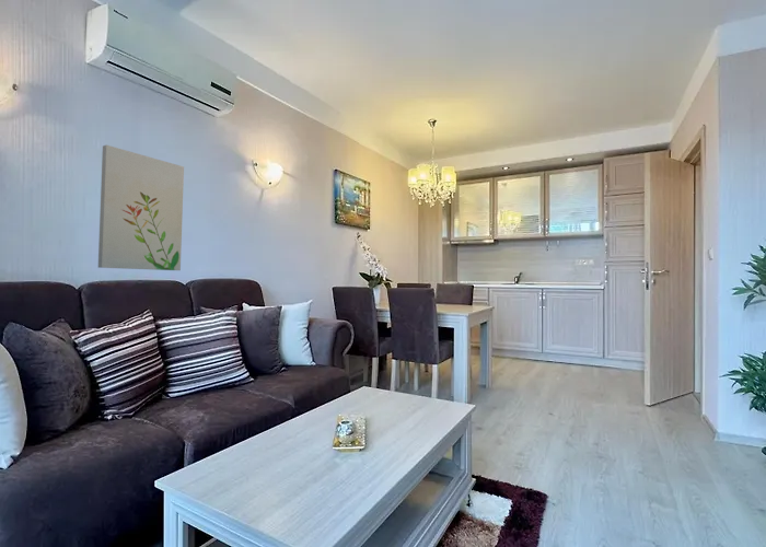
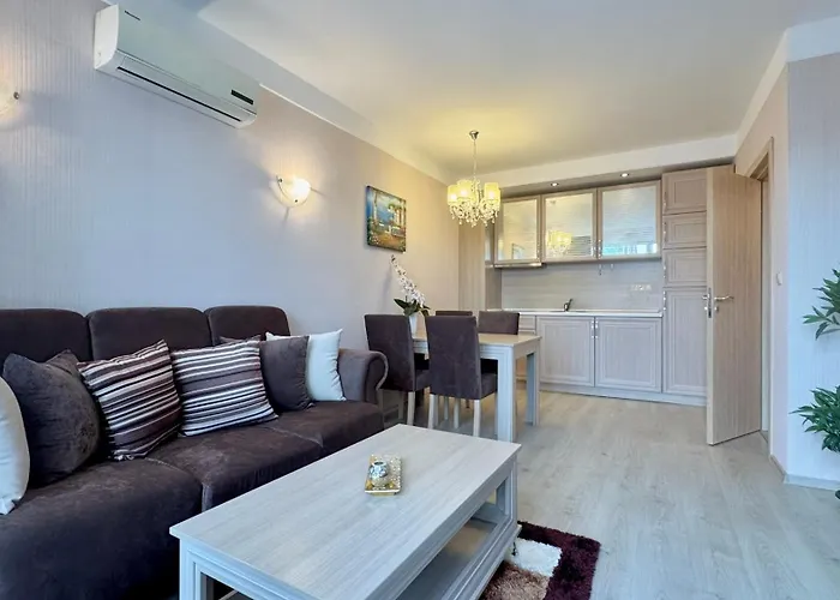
- wall art [97,144,185,271]
